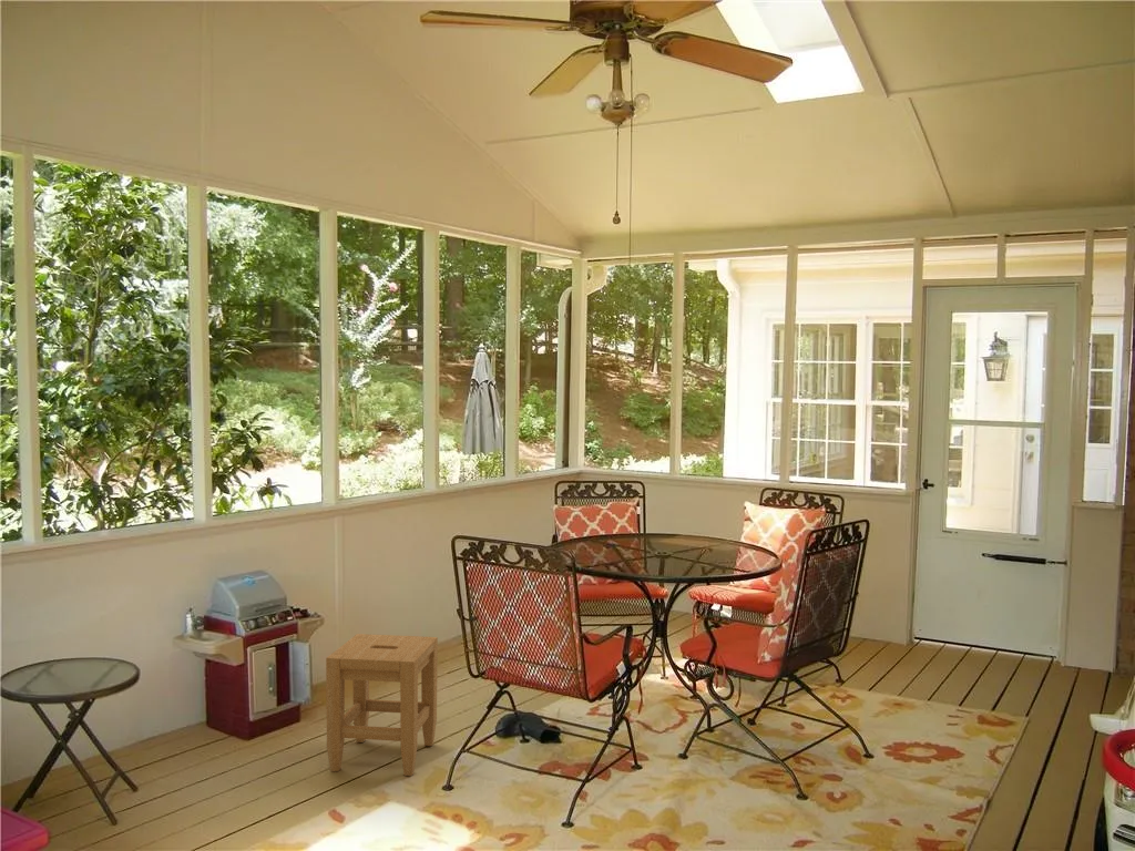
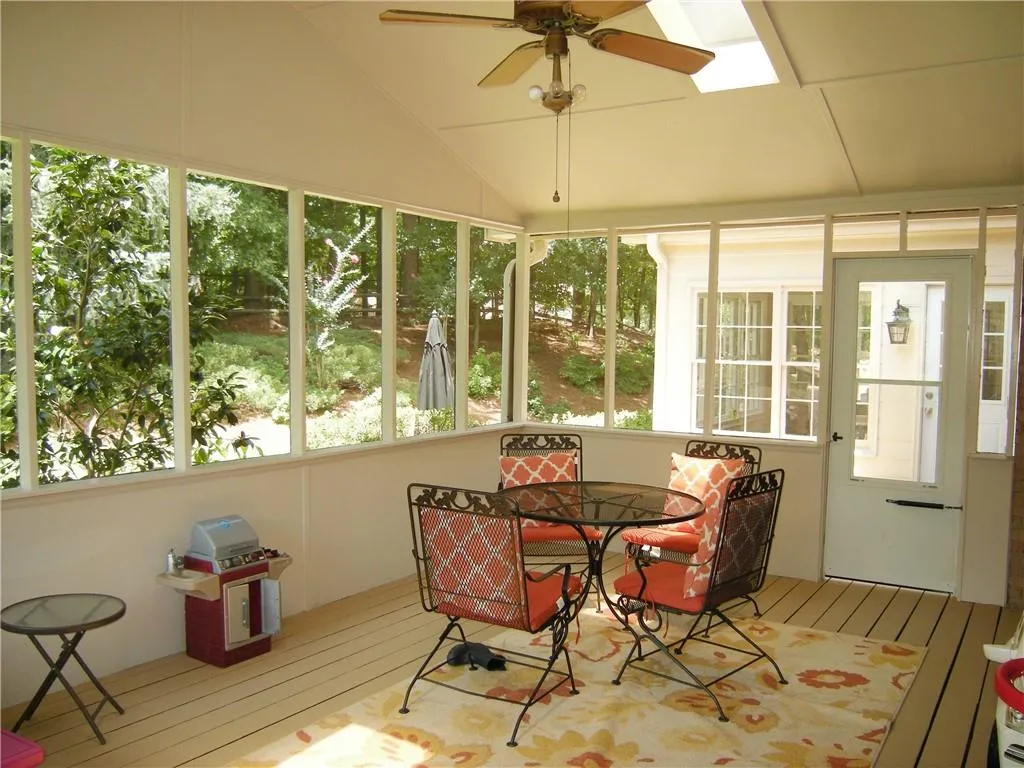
- stool [325,633,439,777]
